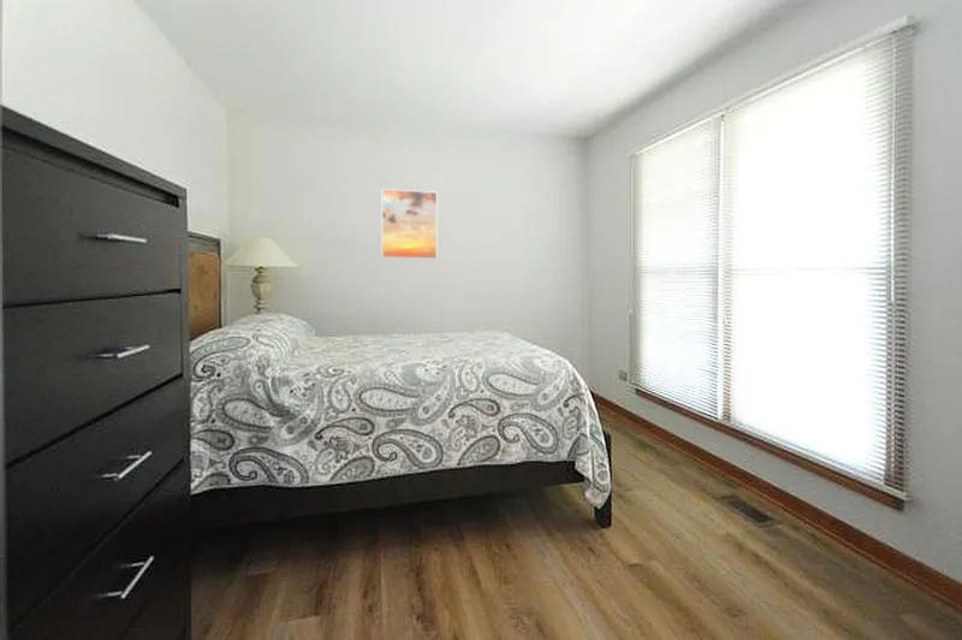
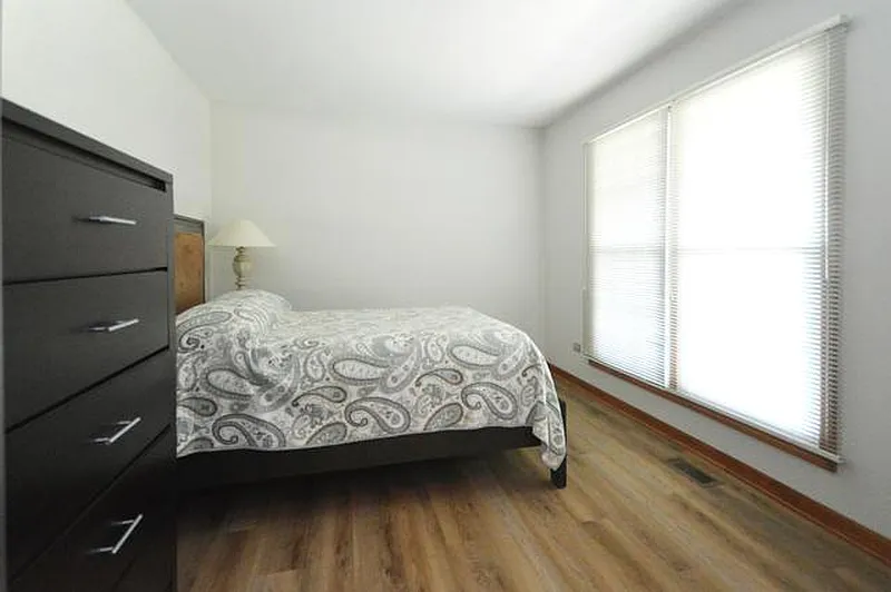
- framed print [381,188,438,261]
